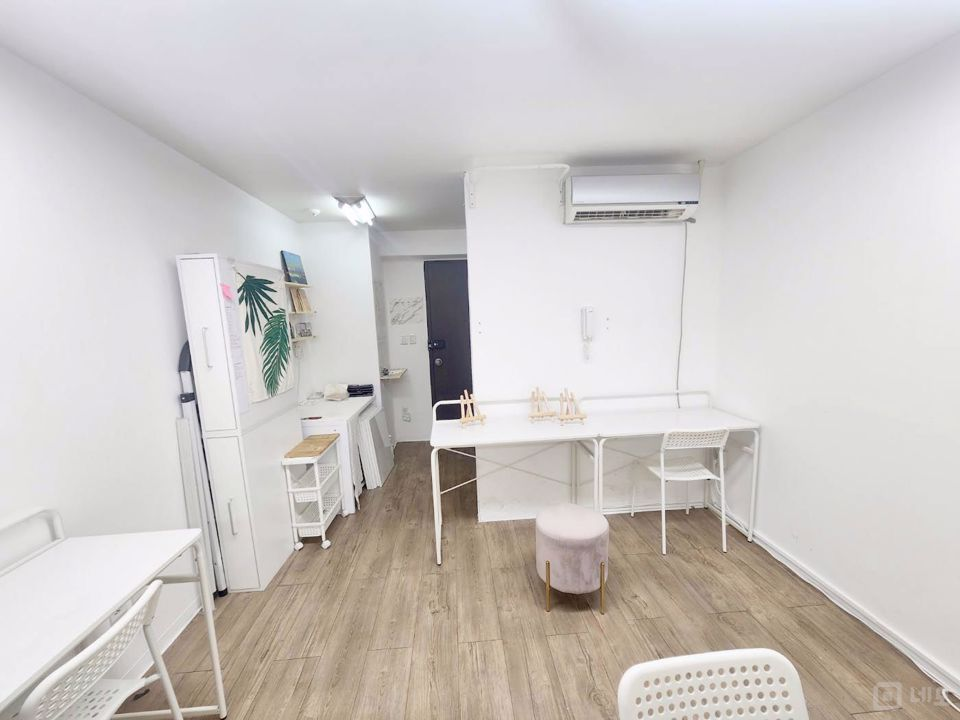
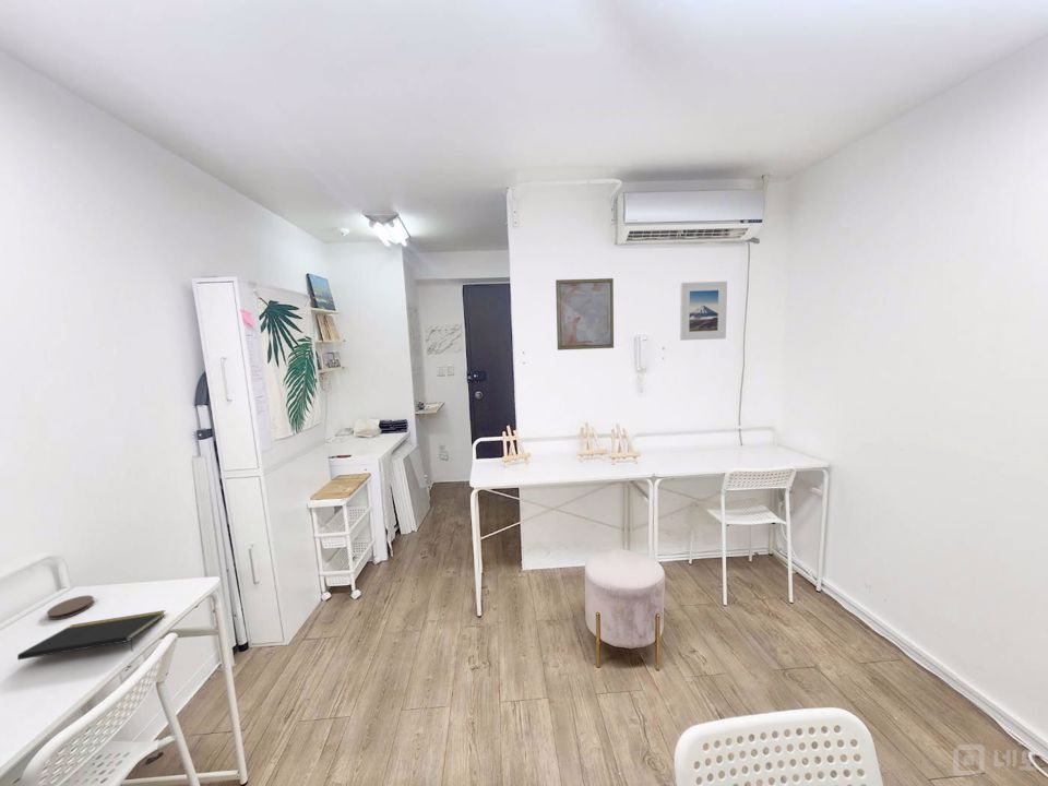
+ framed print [679,281,728,342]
+ wall art [555,277,615,352]
+ coaster [46,594,95,621]
+ notepad [16,609,166,660]
